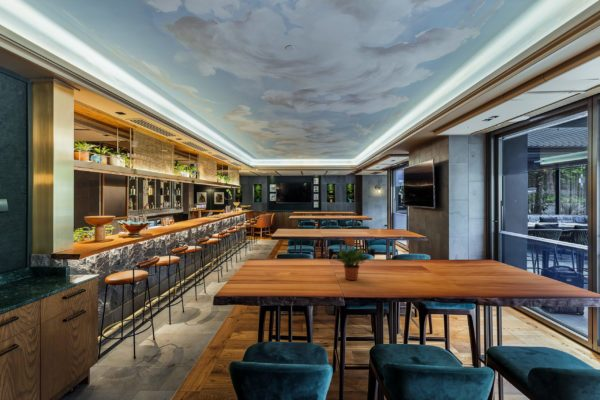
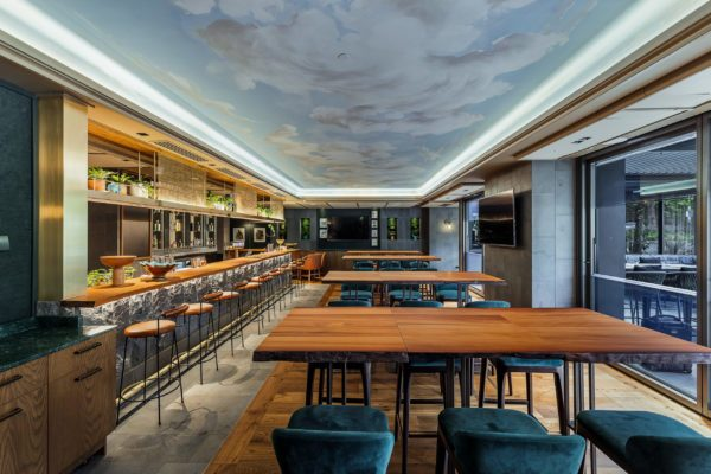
- potted plant [334,236,370,281]
